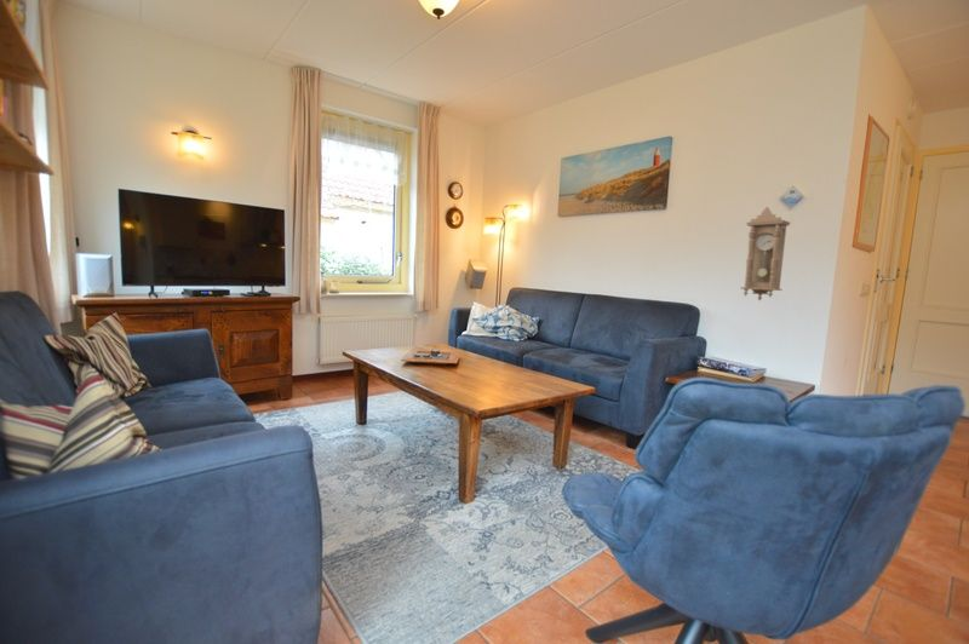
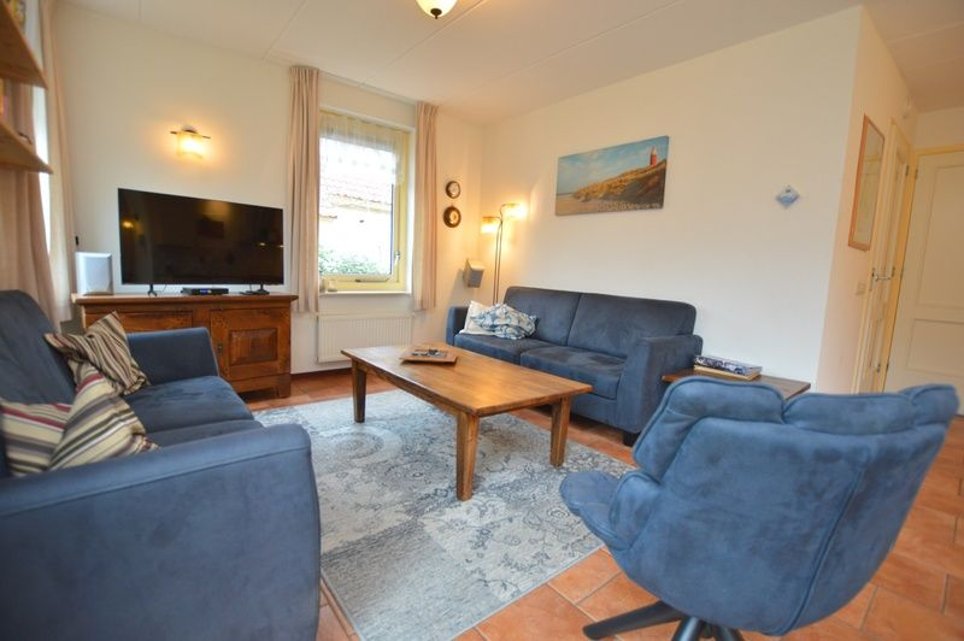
- pendulum clock [739,206,792,301]
